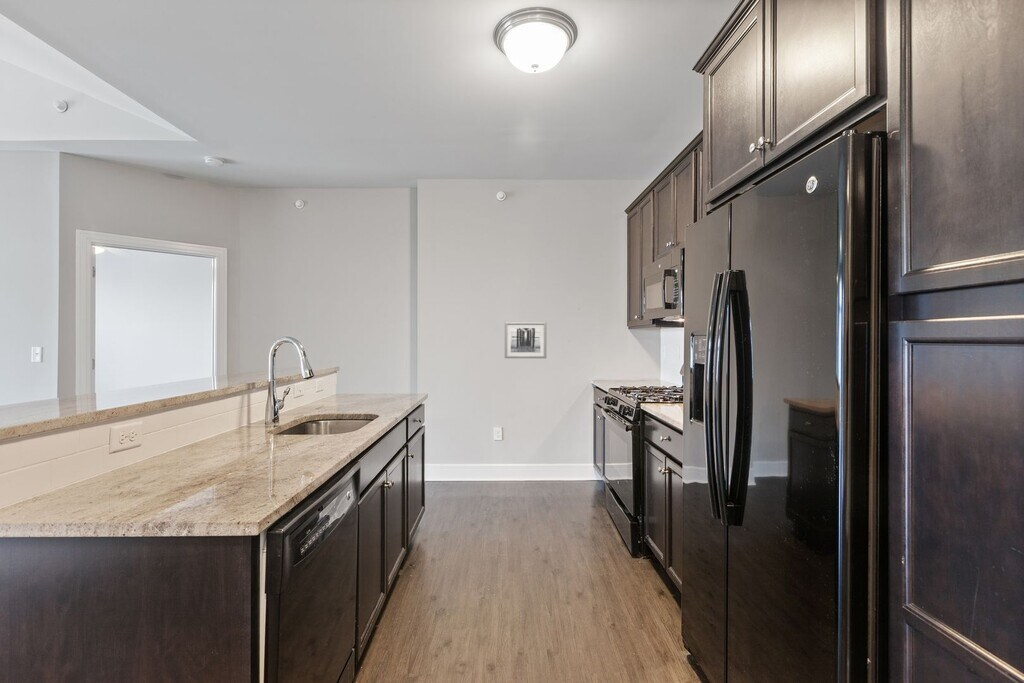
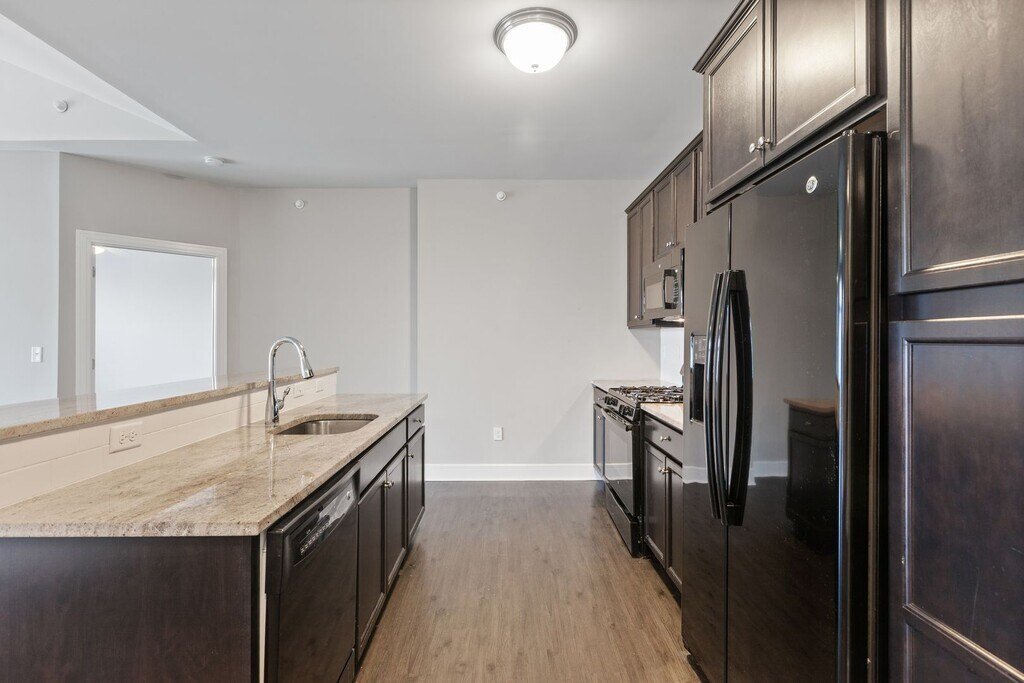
- wall art [504,321,547,359]
